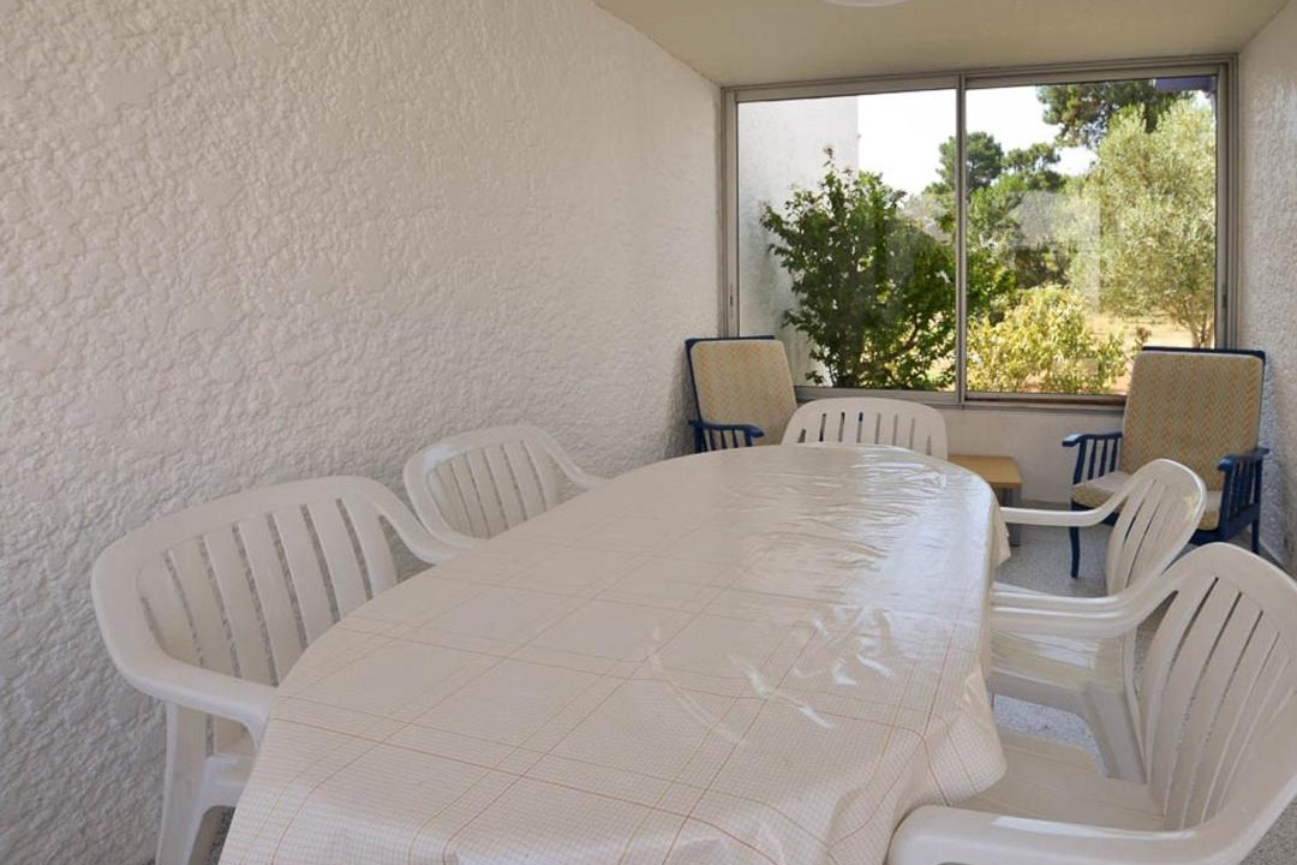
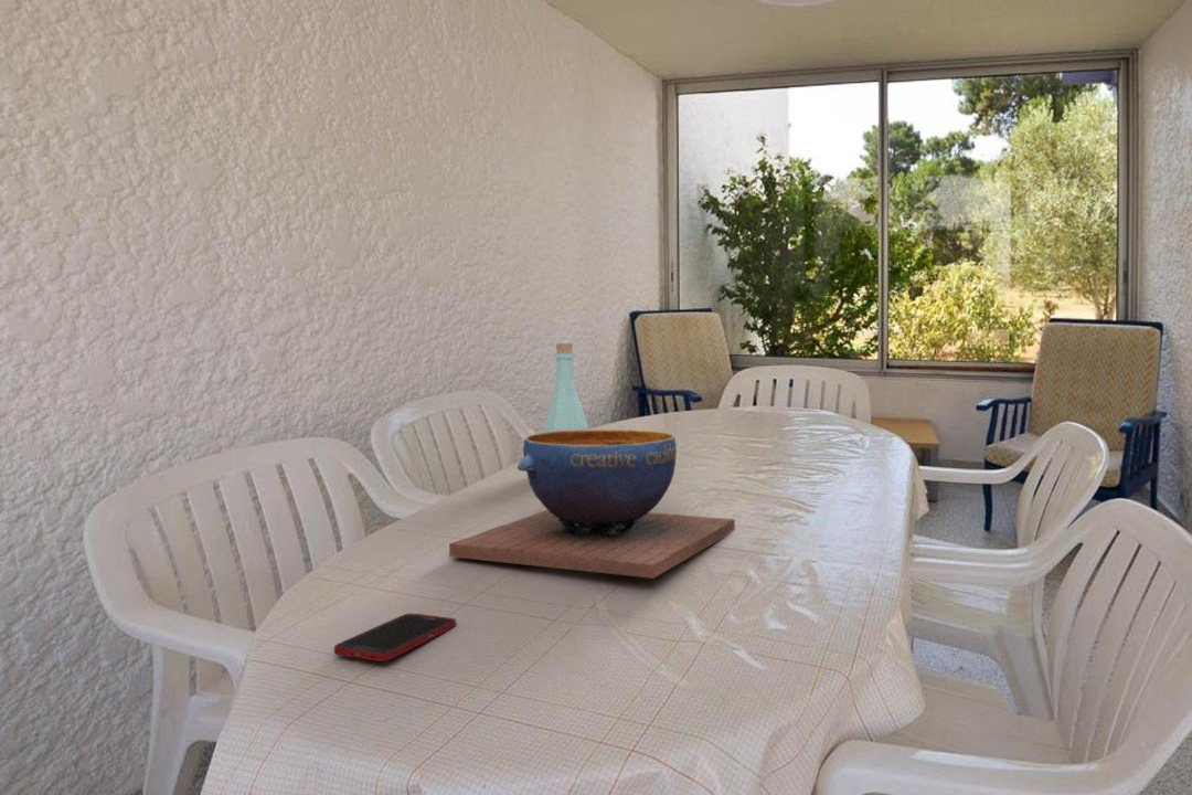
+ bottle [543,342,589,433]
+ decorative bowl [448,428,736,580]
+ cell phone [333,613,457,662]
